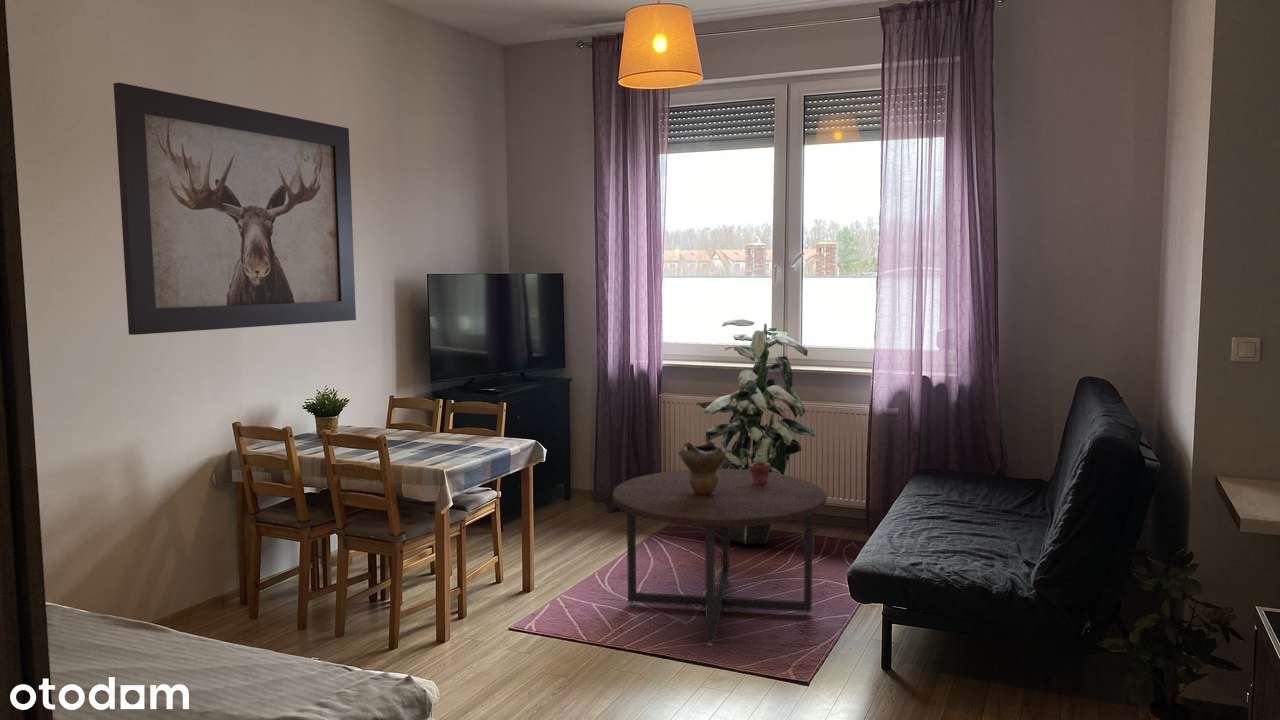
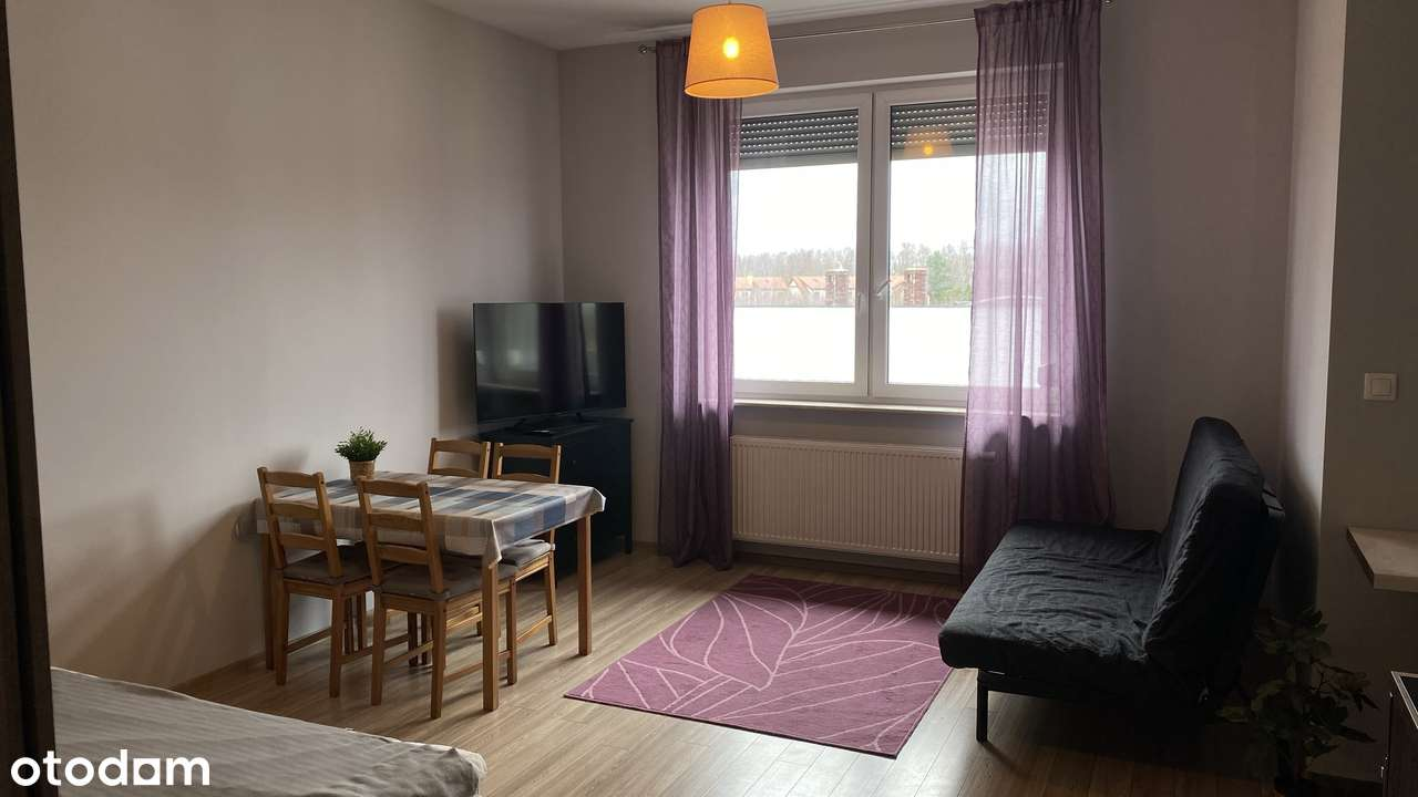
- decorative bowl [677,440,727,495]
- potted succulent [749,457,770,484]
- indoor plant [695,318,816,545]
- coffee table [612,469,827,647]
- wall art [113,82,357,336]
